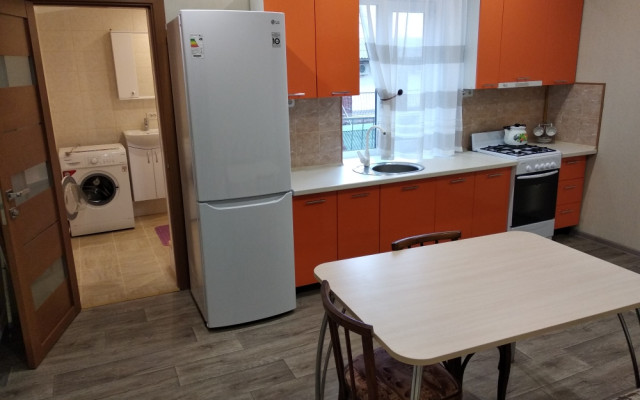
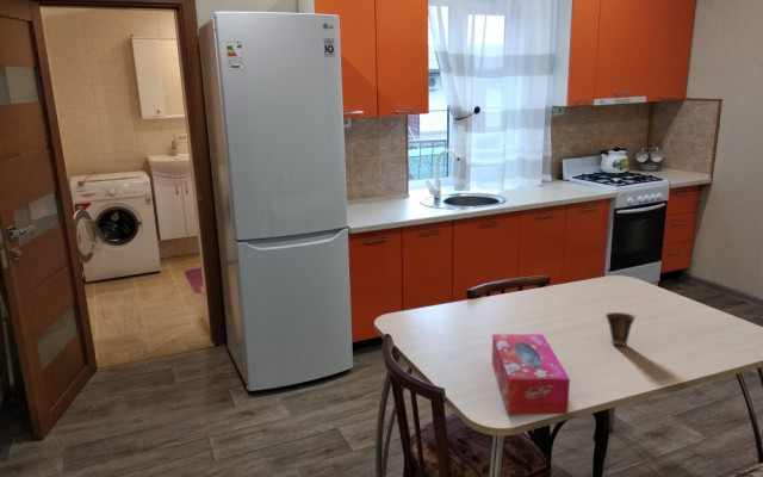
+ cup [604,311,637,346]
+ tissue box [491,333,571,415]
